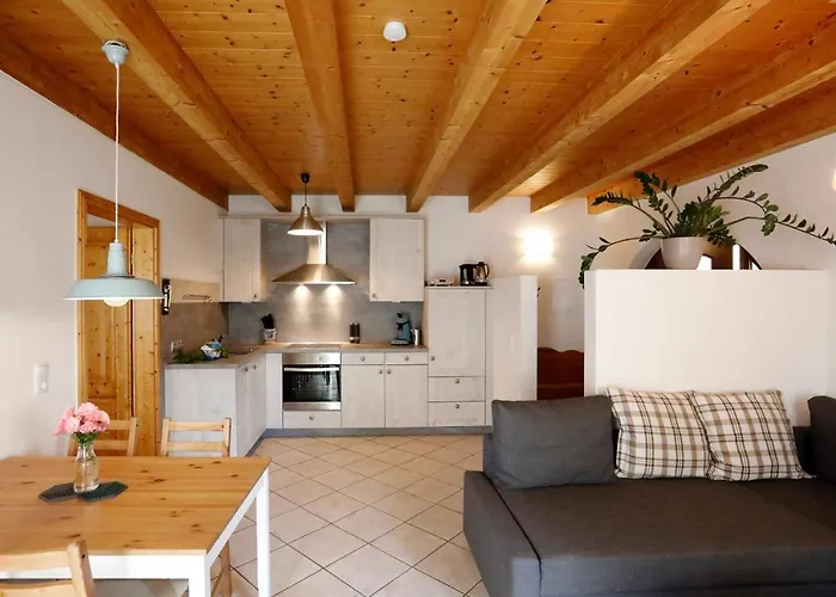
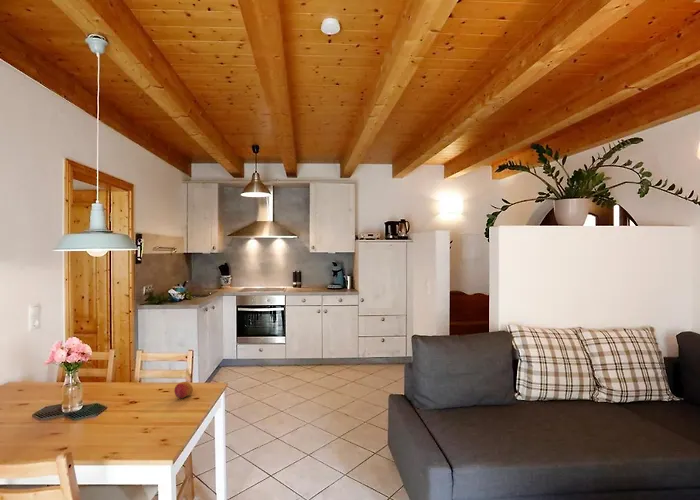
+ fruit [173,381,194,399]
